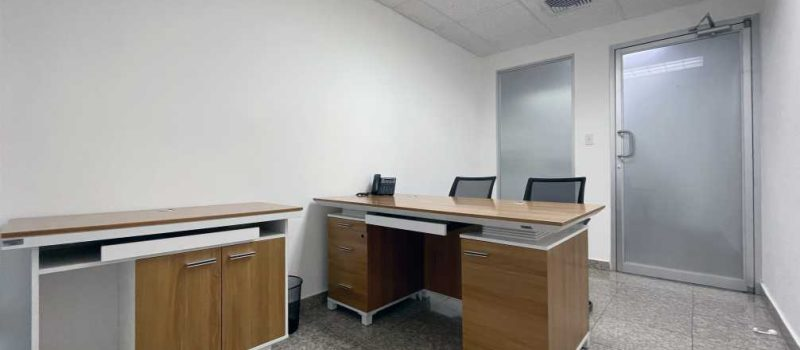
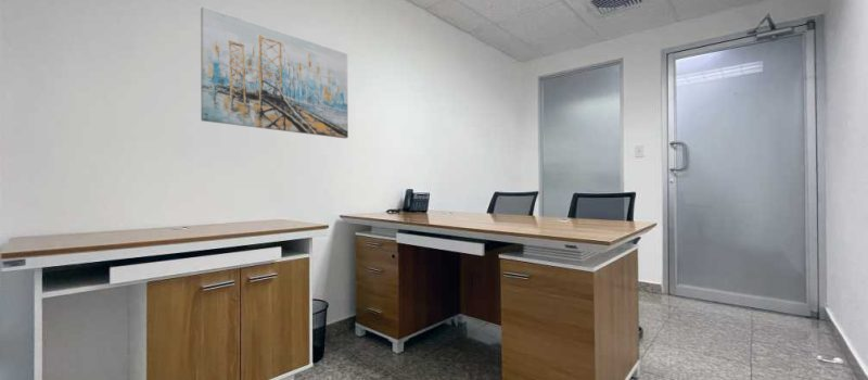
+ wall art [200,5,349,139]
